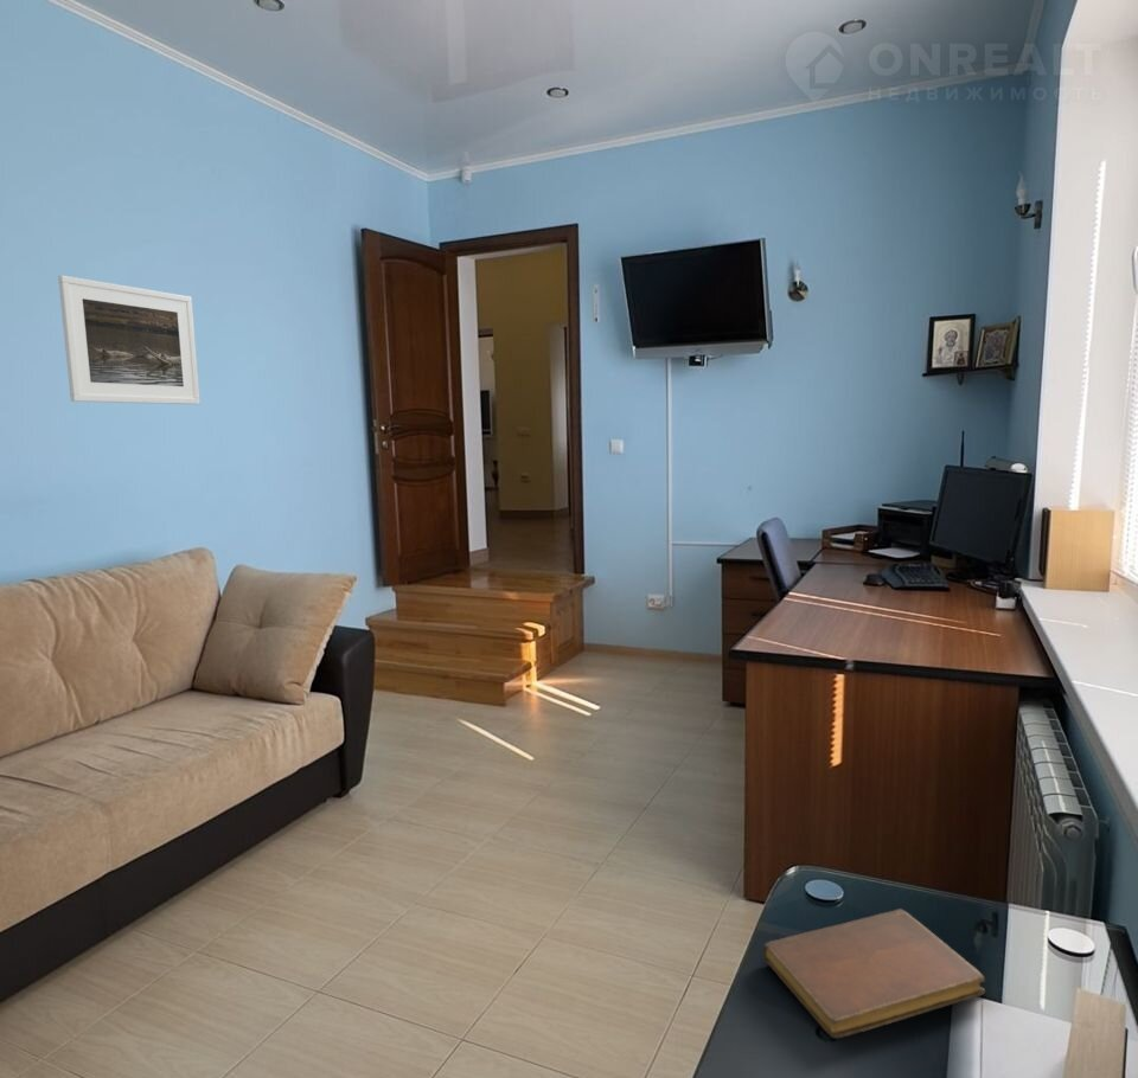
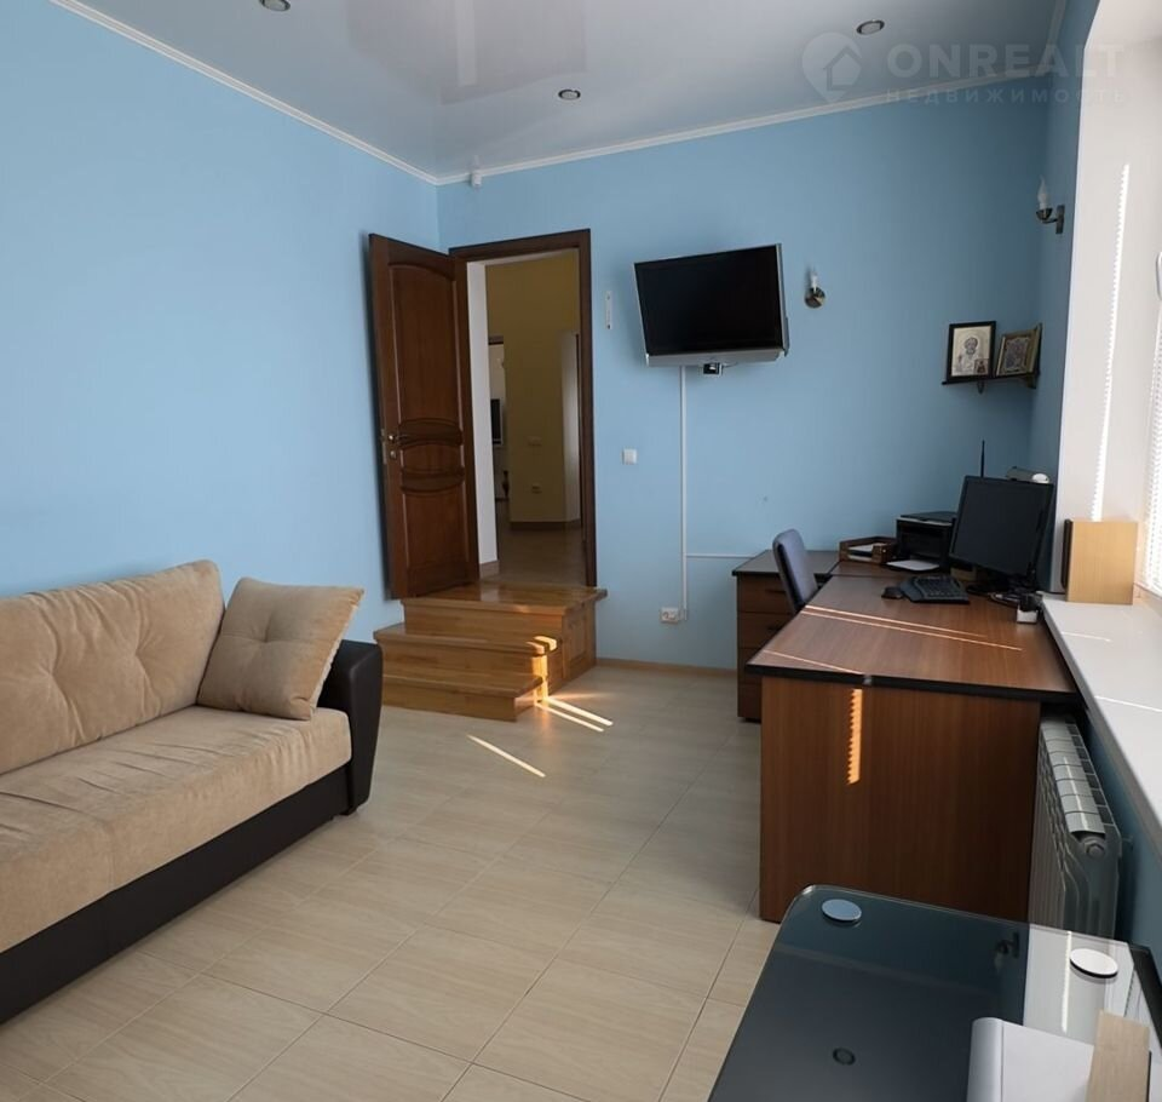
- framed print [57,274,202,405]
- notebook [761,907,986,1039]
